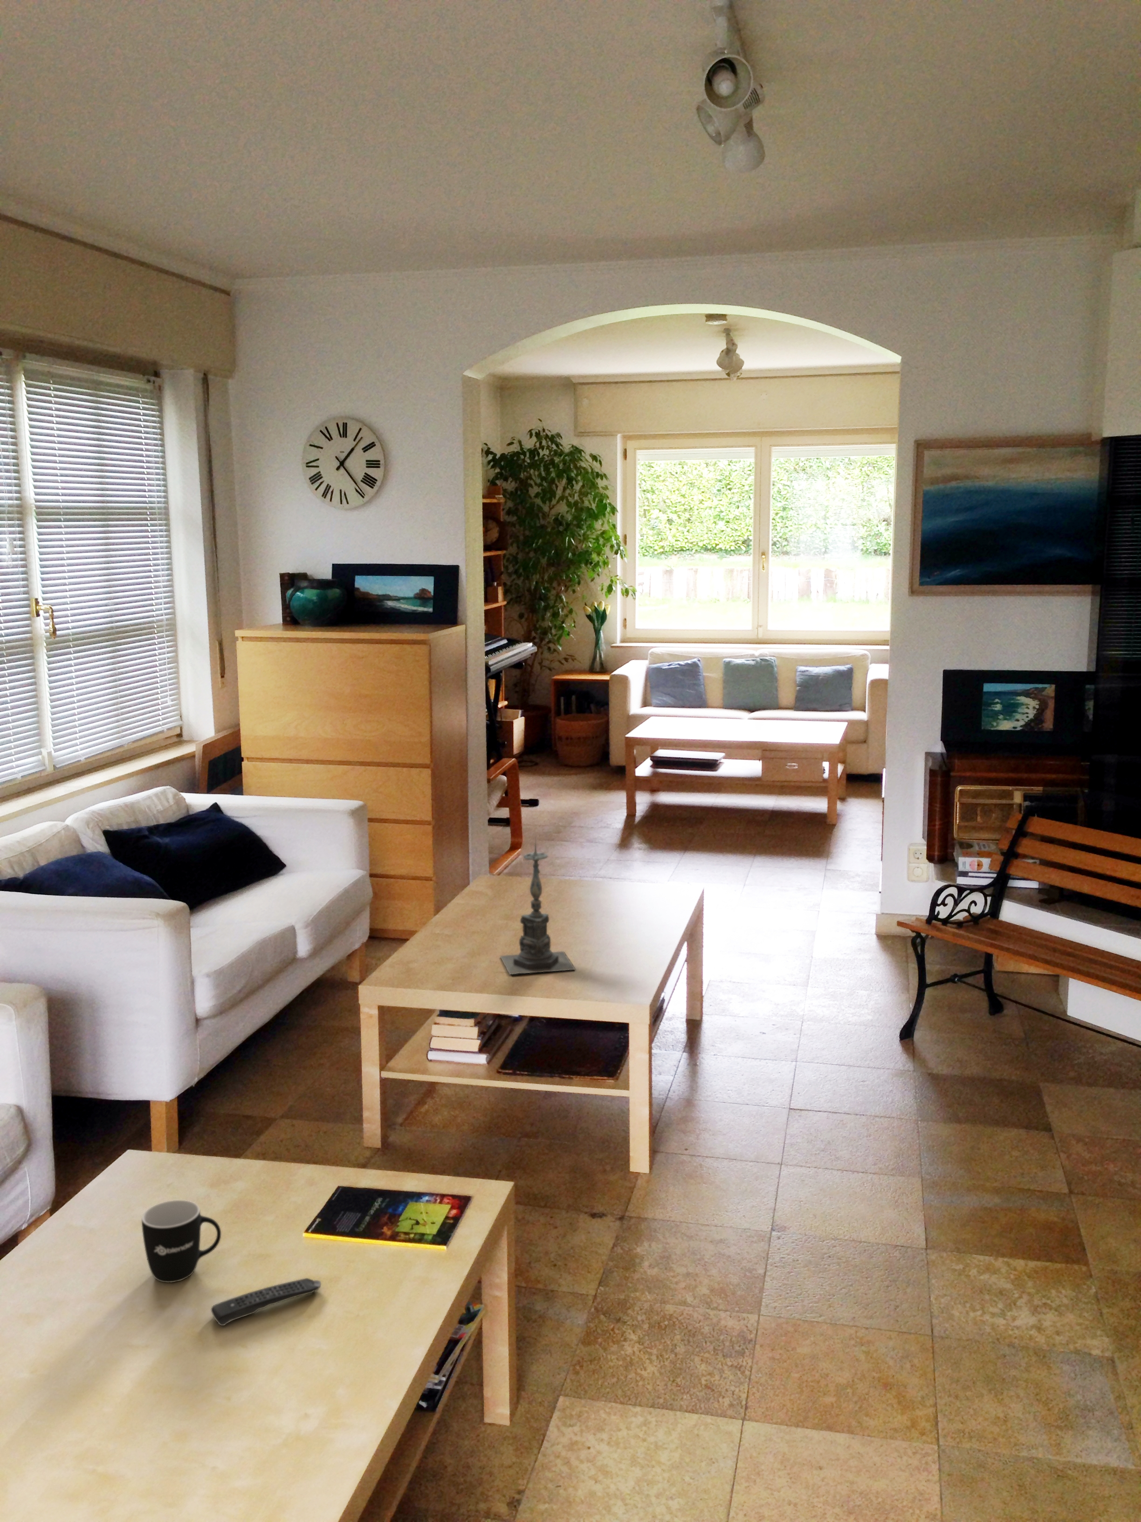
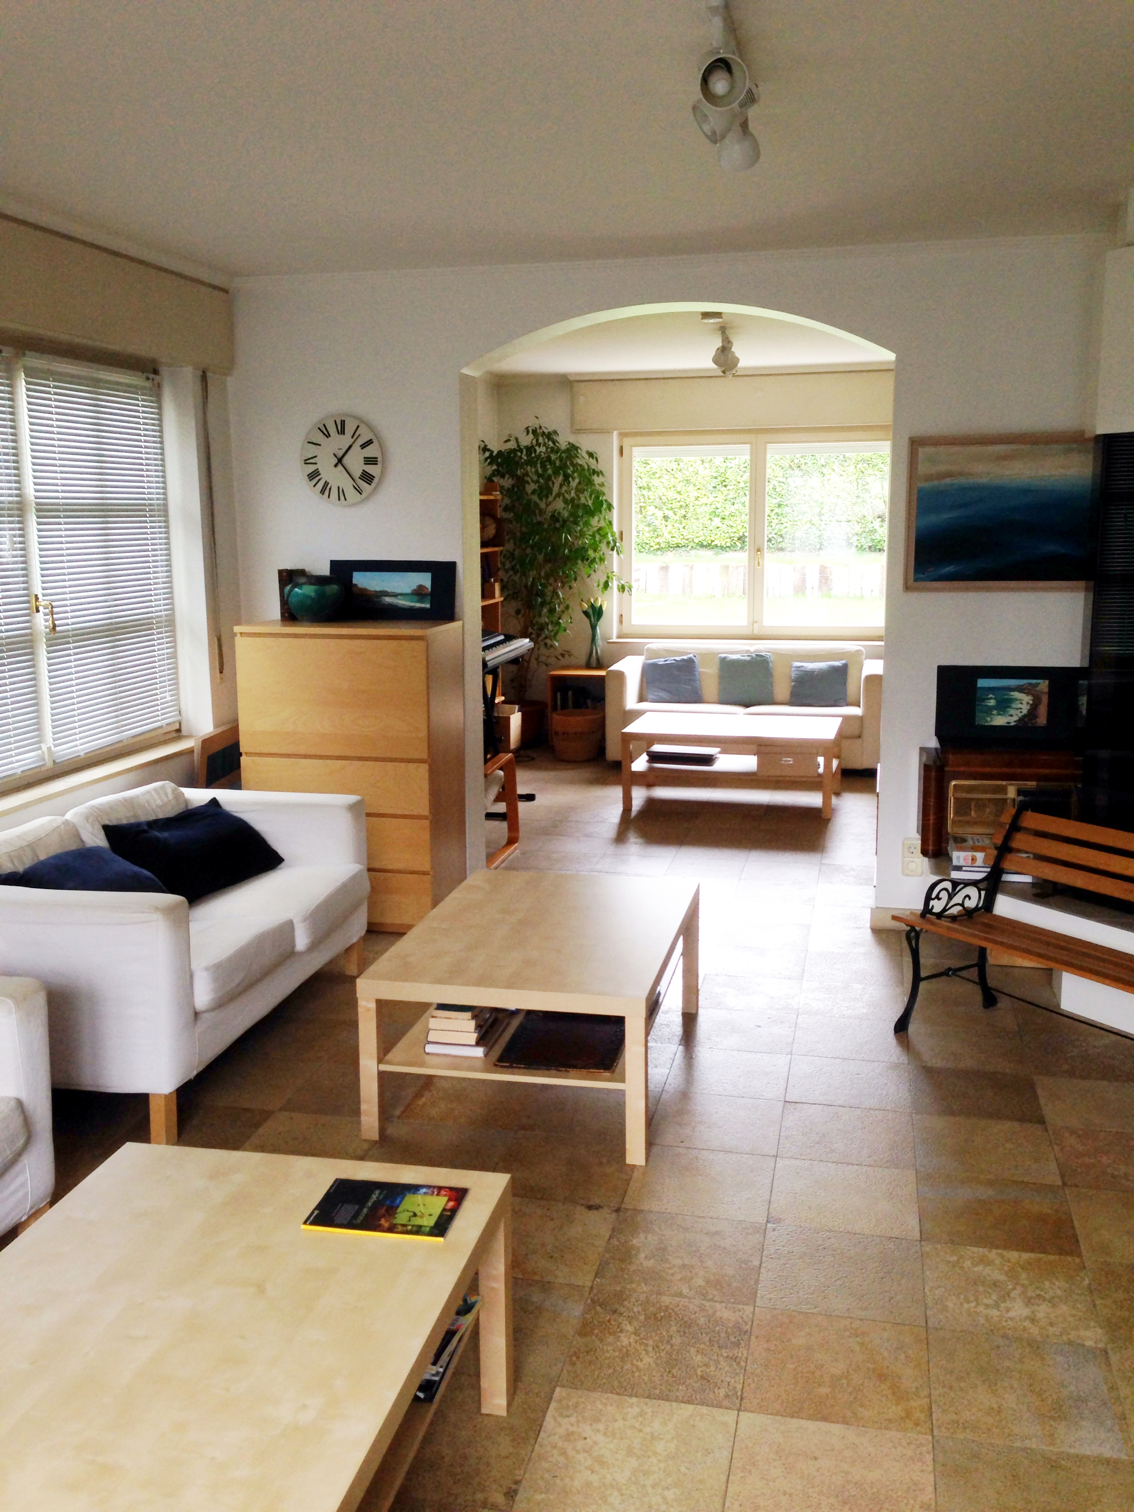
- candle holder [500,837,575,976]
- mug [141,1200,222,1284]
- remote control [211,1278,321,1327]
